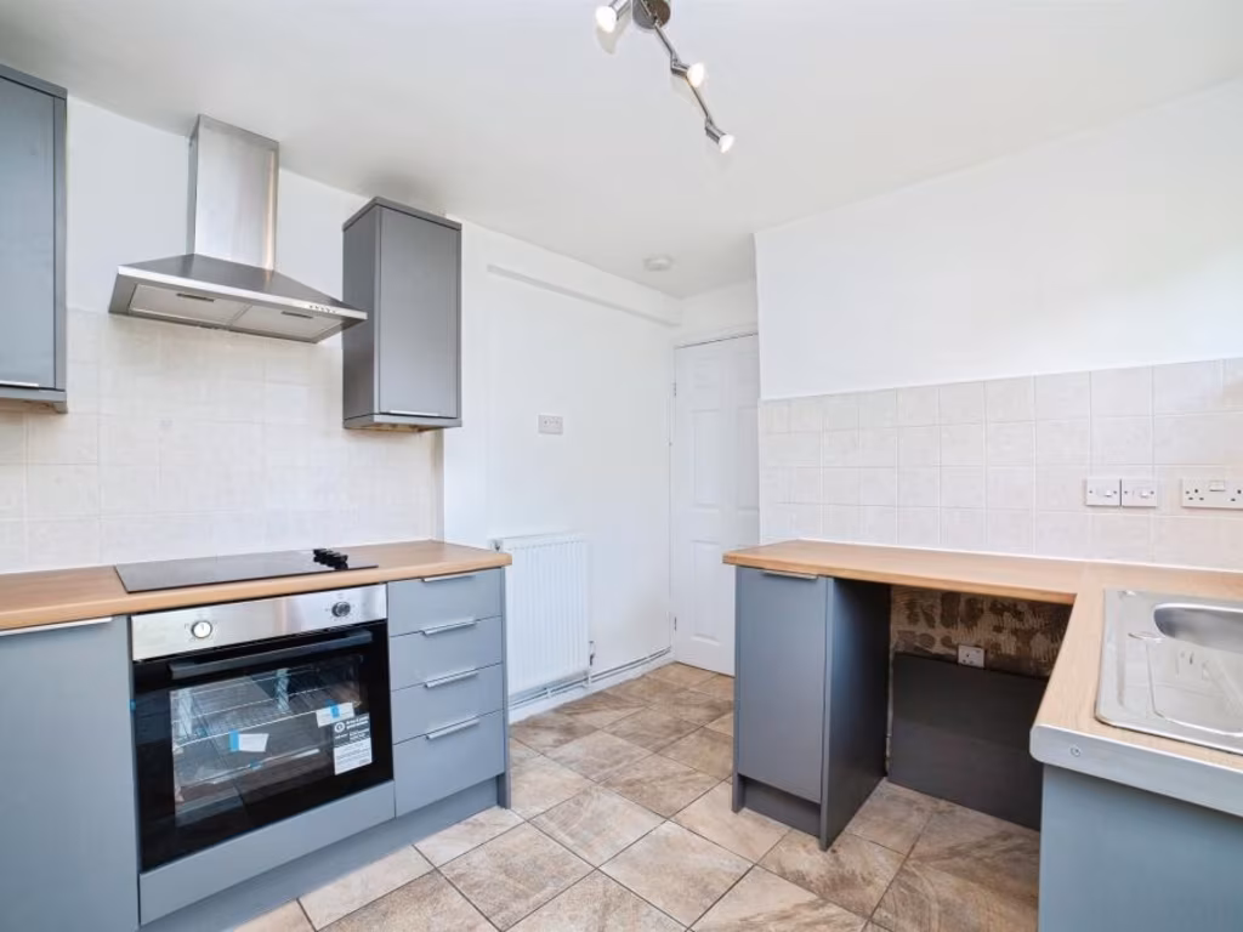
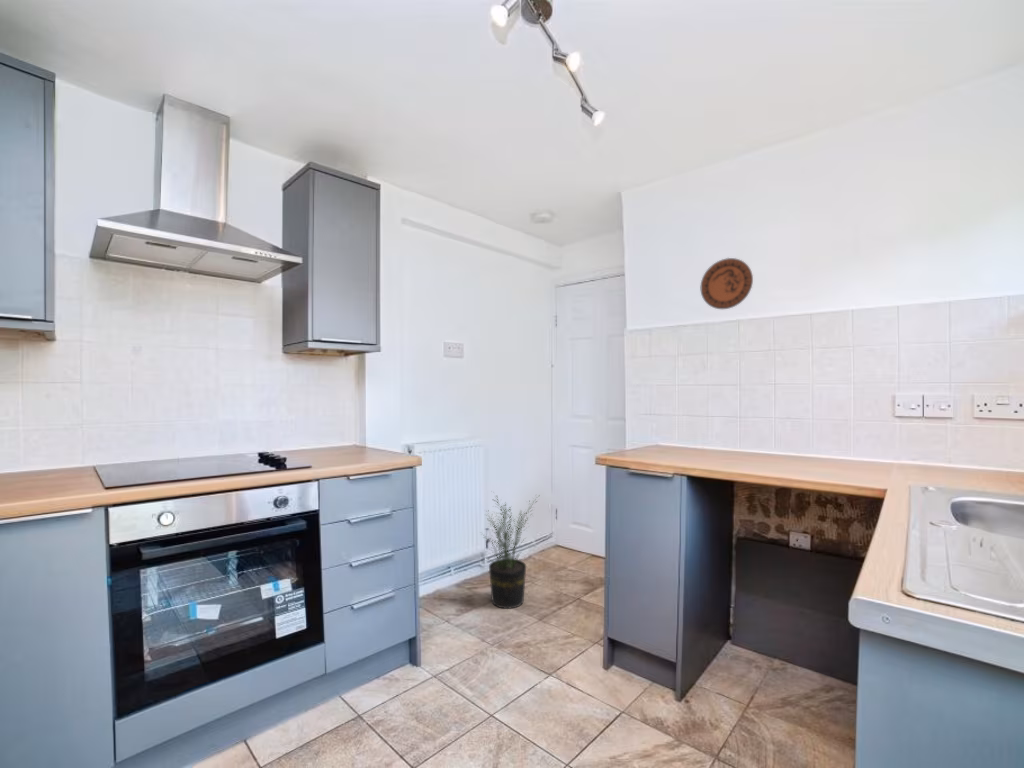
+ decorative plate [700,257,754,310]
+ potted plant [480,490,539,610]
